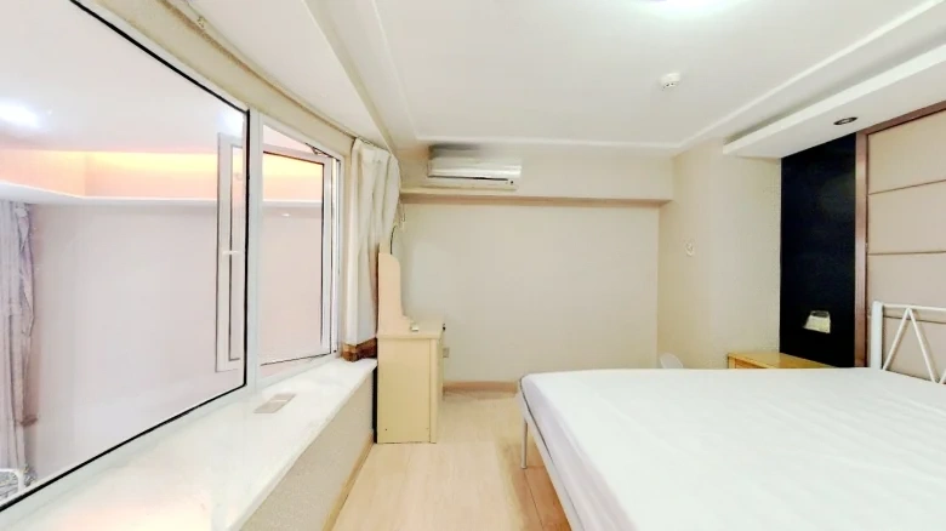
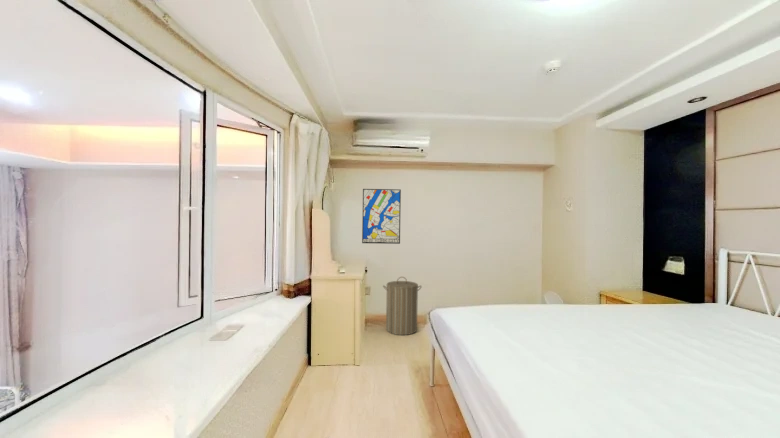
+ wall art [361,188,402,245]
+ laundry hamper [382,276,423,336]
